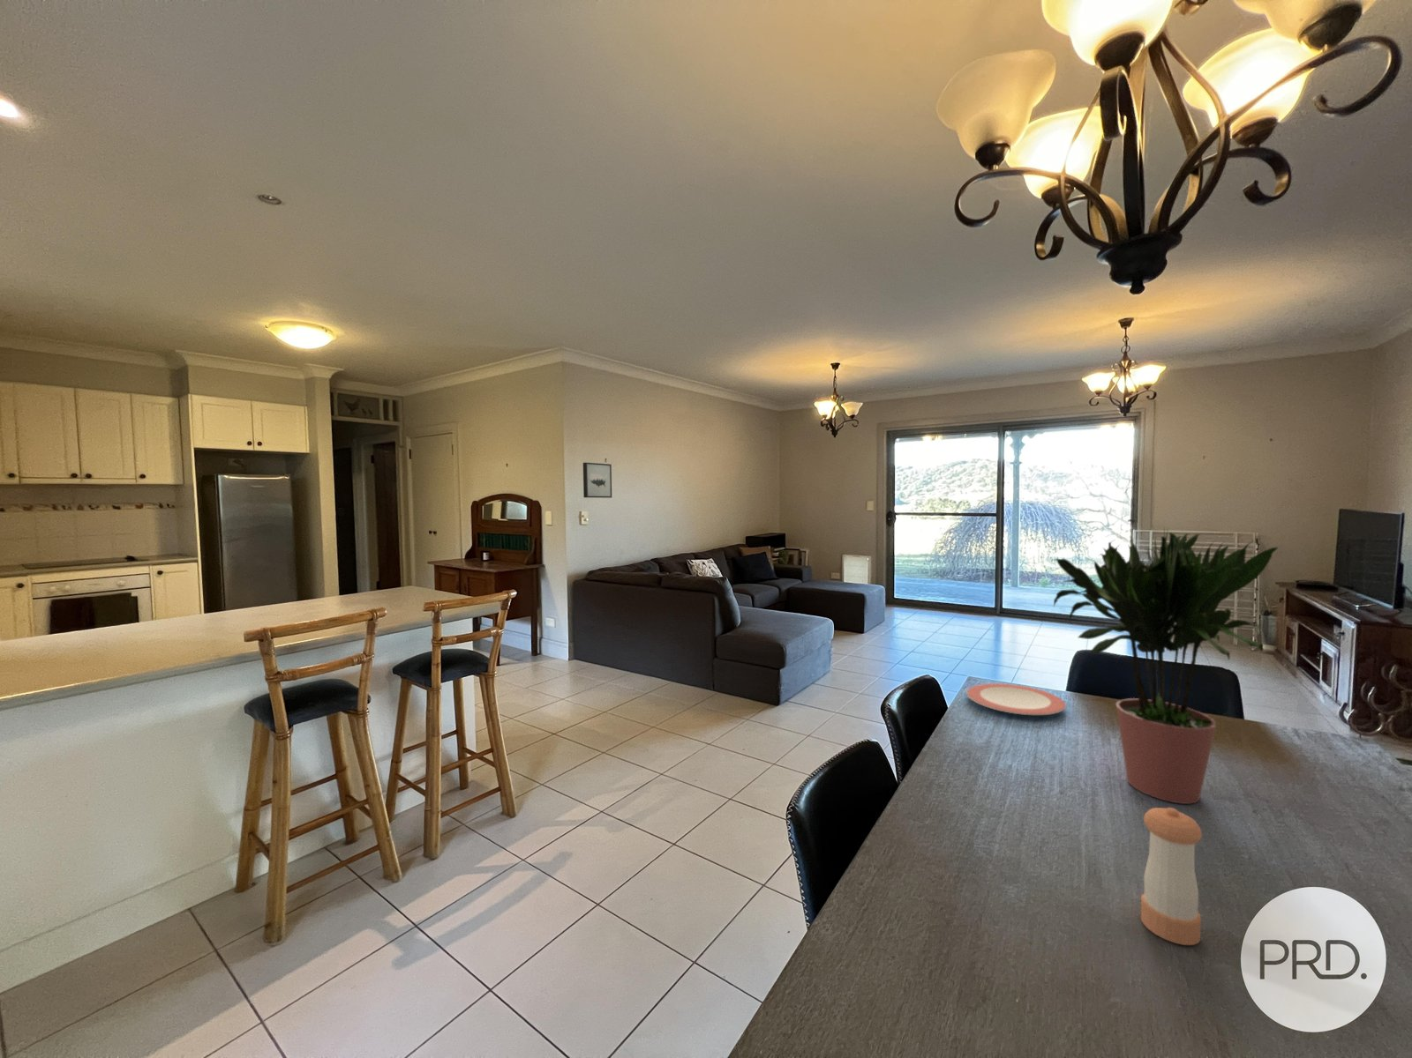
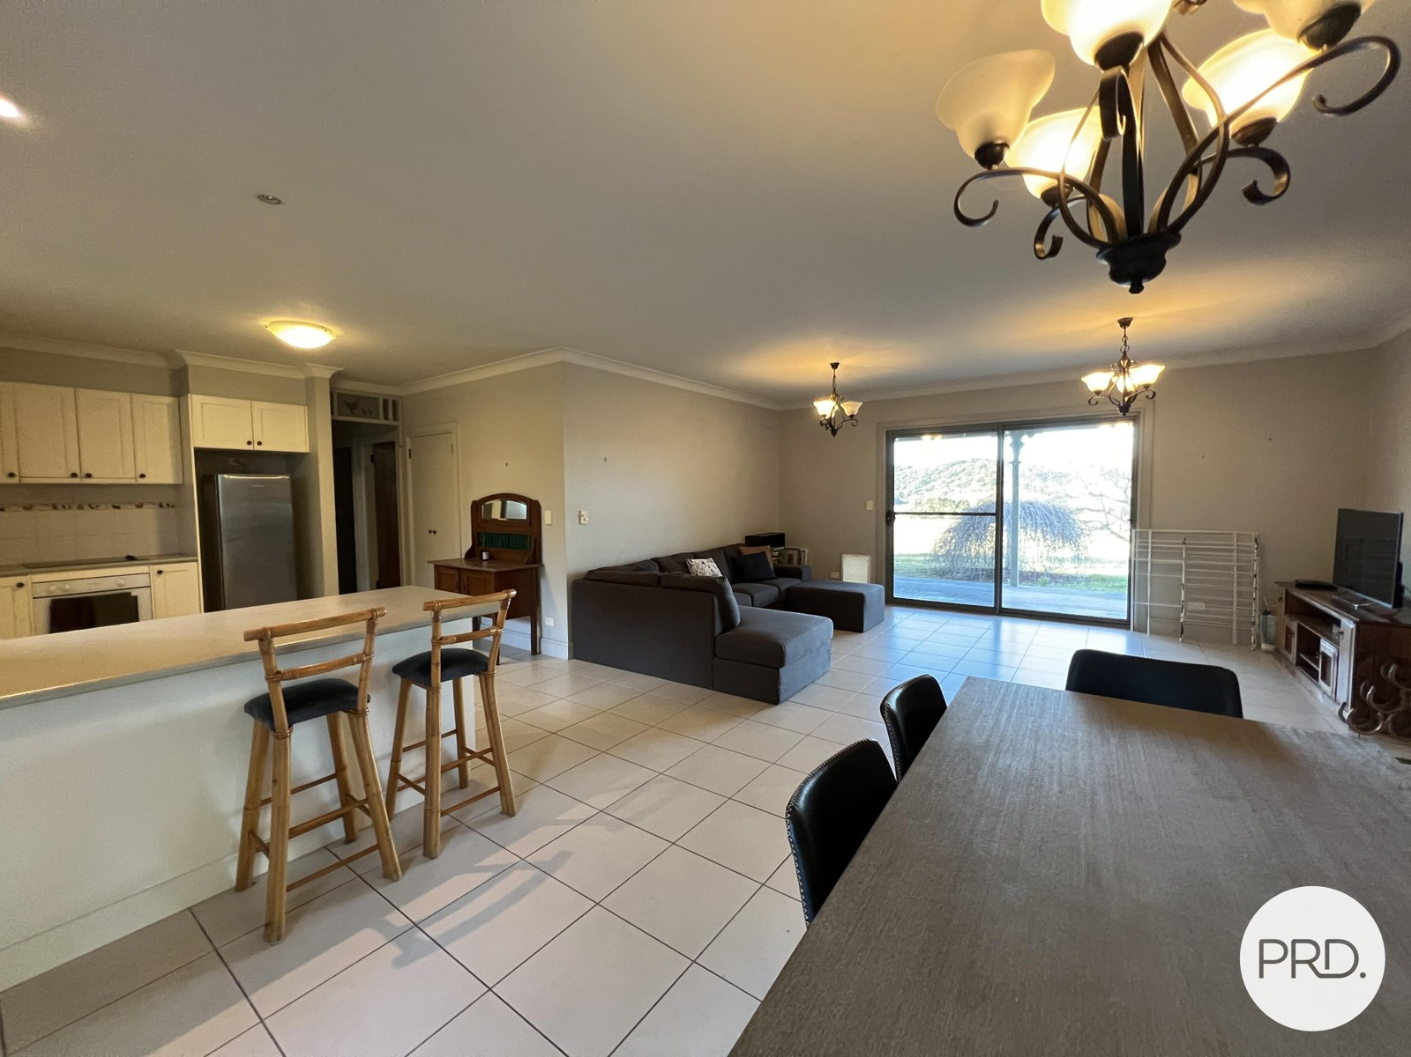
- plate [965,682,1067,716]
- wall art [583,462,613,499]
- potted plant [1051,527,1279,805]
- pepper shaker [1141,807,1203,946]
